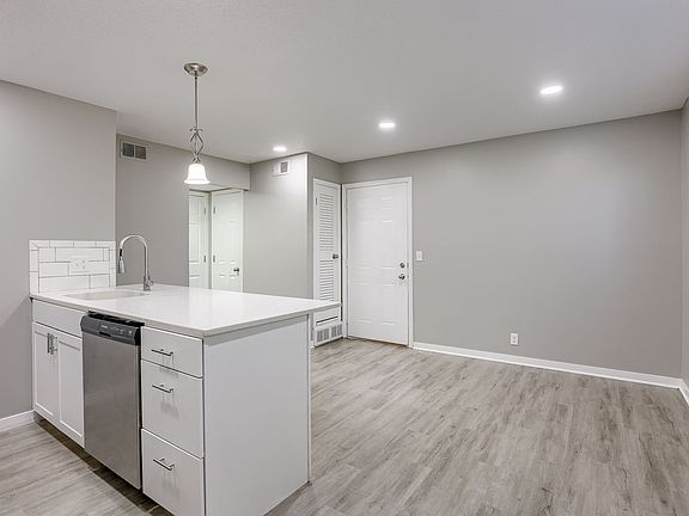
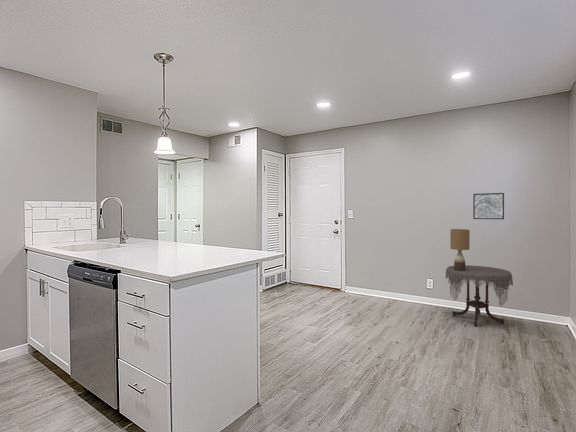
+ side table [445,264,514,327]
+ wall art [472,192,505,220]
+ table lamp [449,228,471,271]
